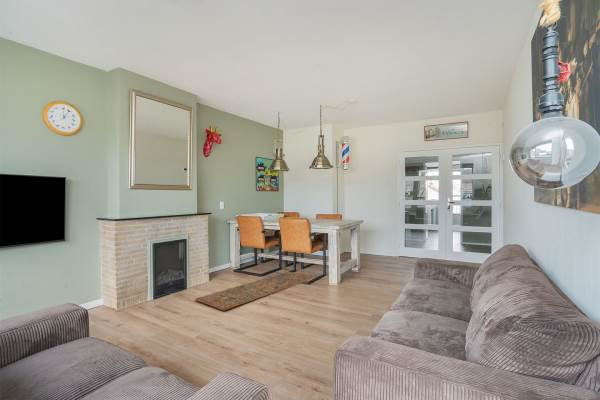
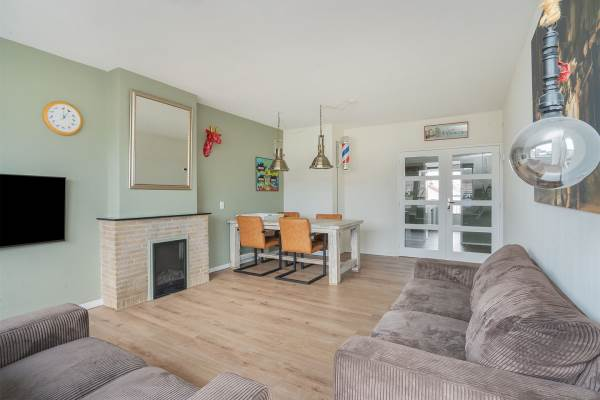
- rug [193,271,321,311]
